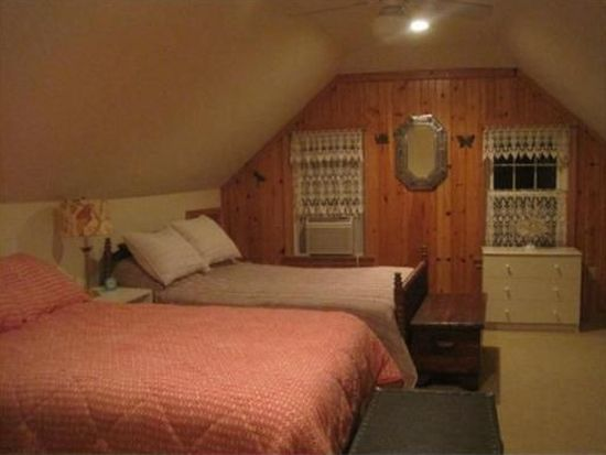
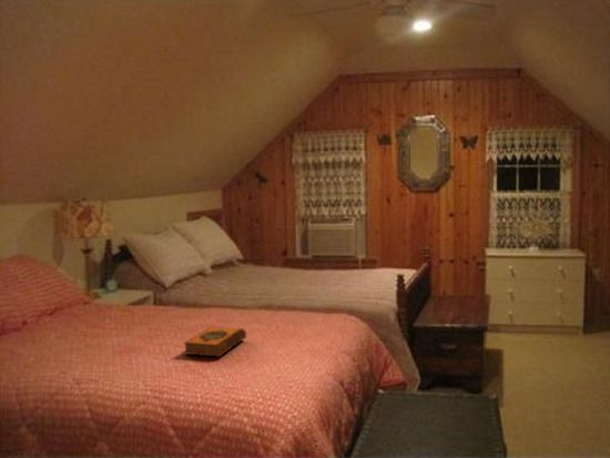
+ hardback book [183,326,247,358]
